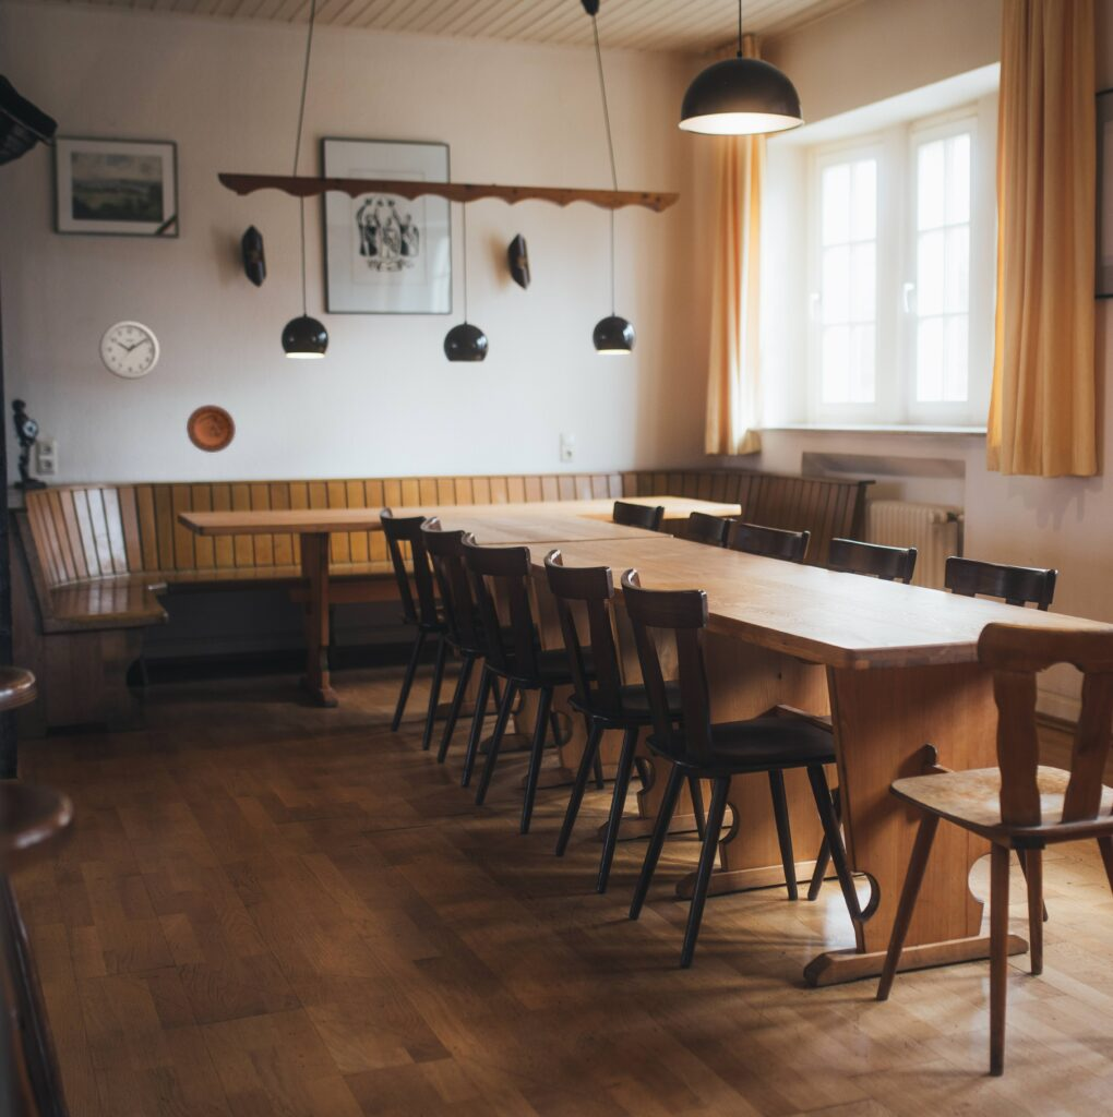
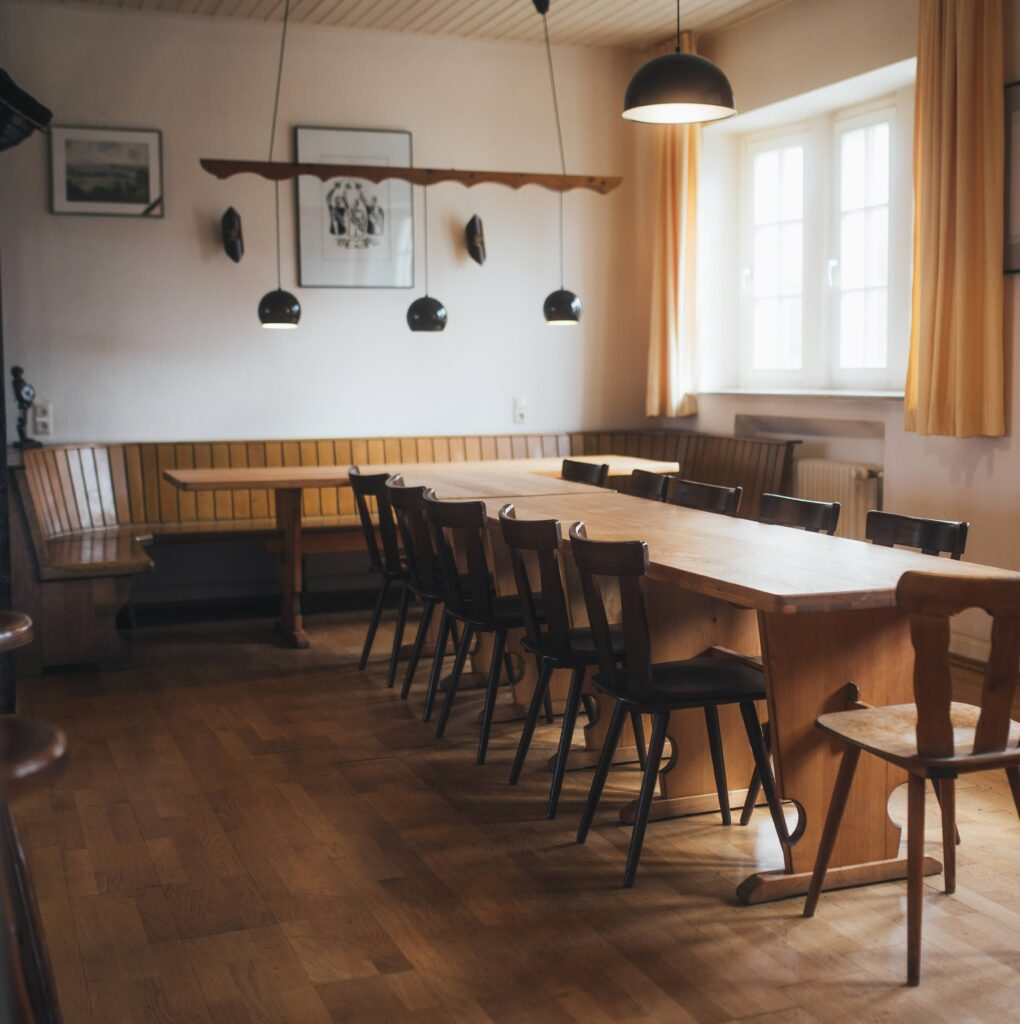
- decorative plate [185,404,237,454]
- wall clock [98,320,161,381]
